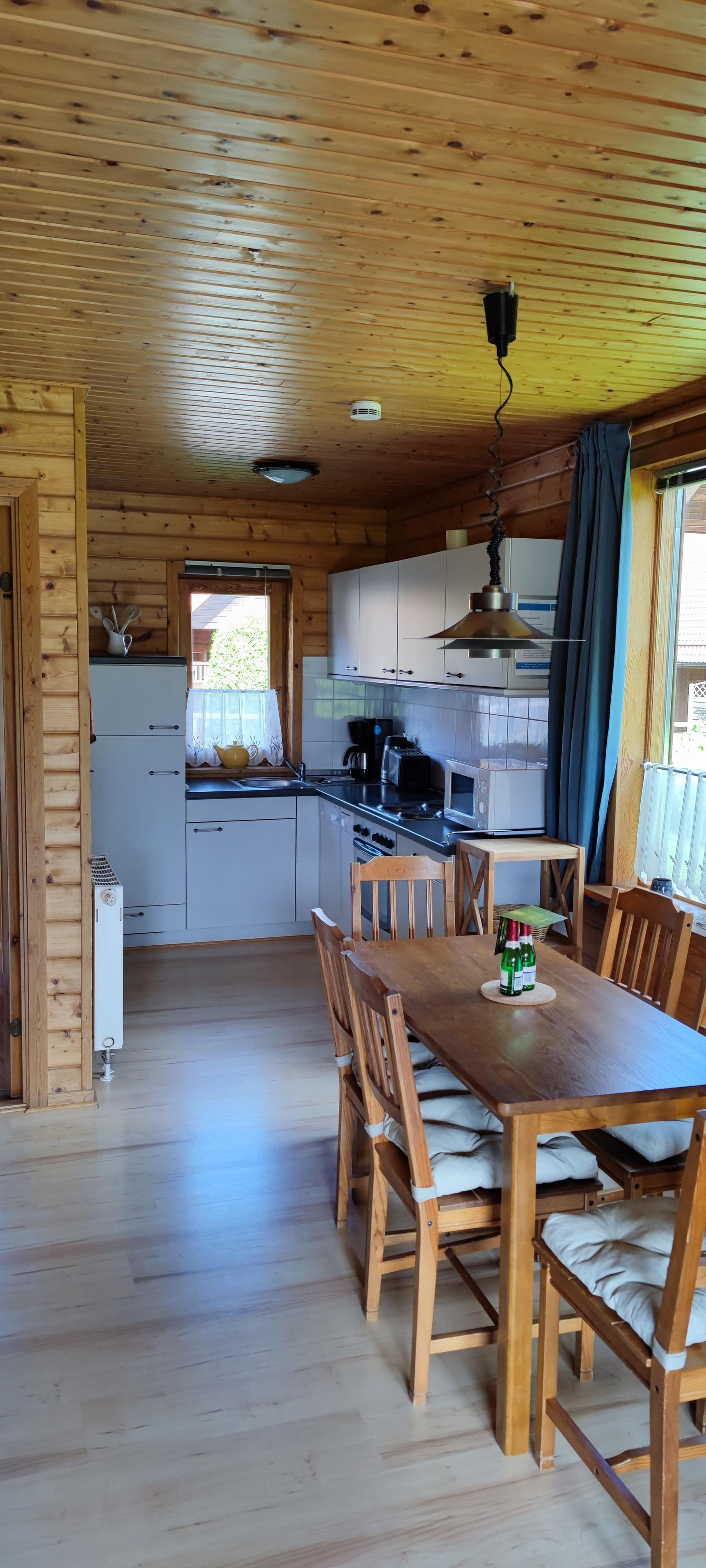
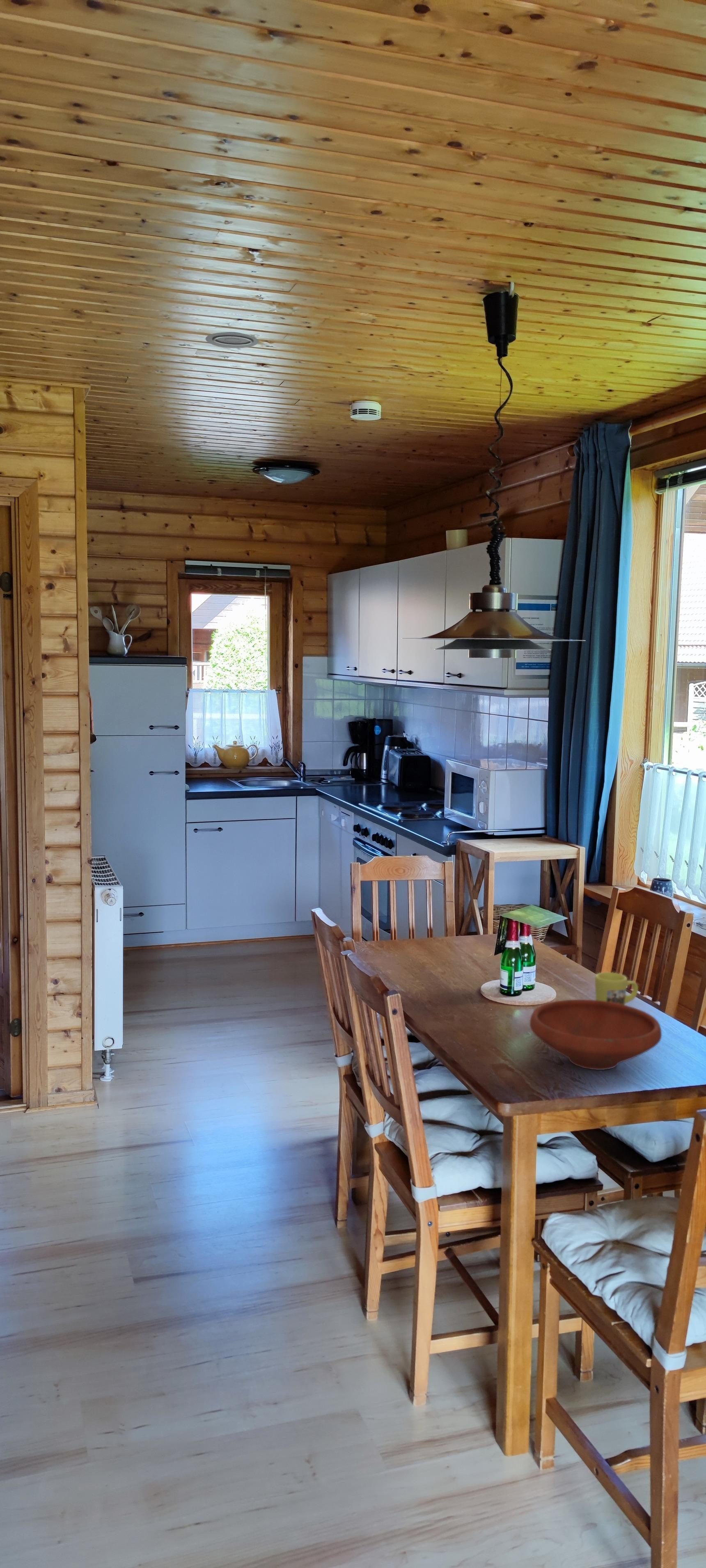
+ bowl [530,999,662,1070]
+ mug [594,972,639,1005]
+ recessed light [205,331,259,349]
